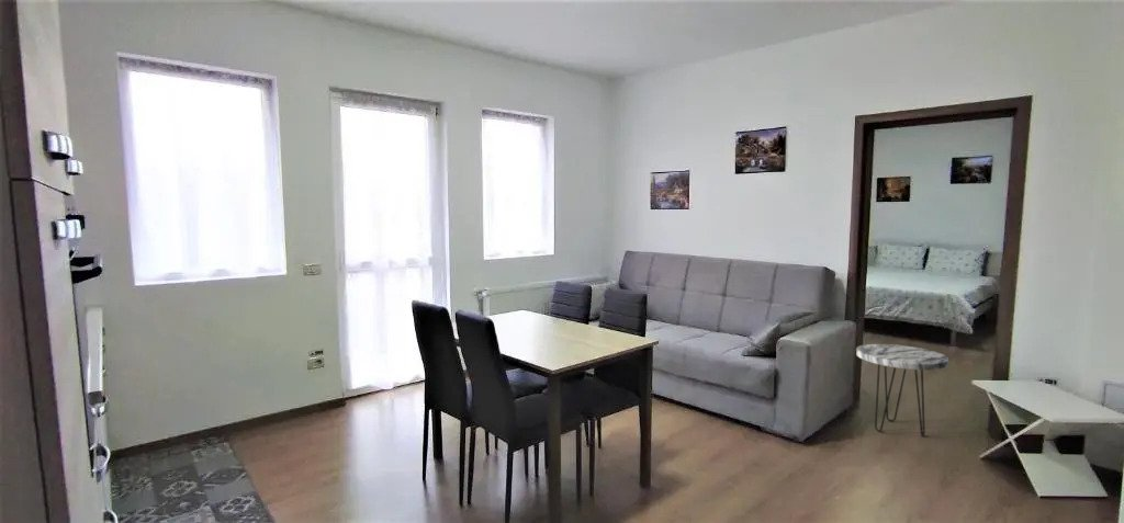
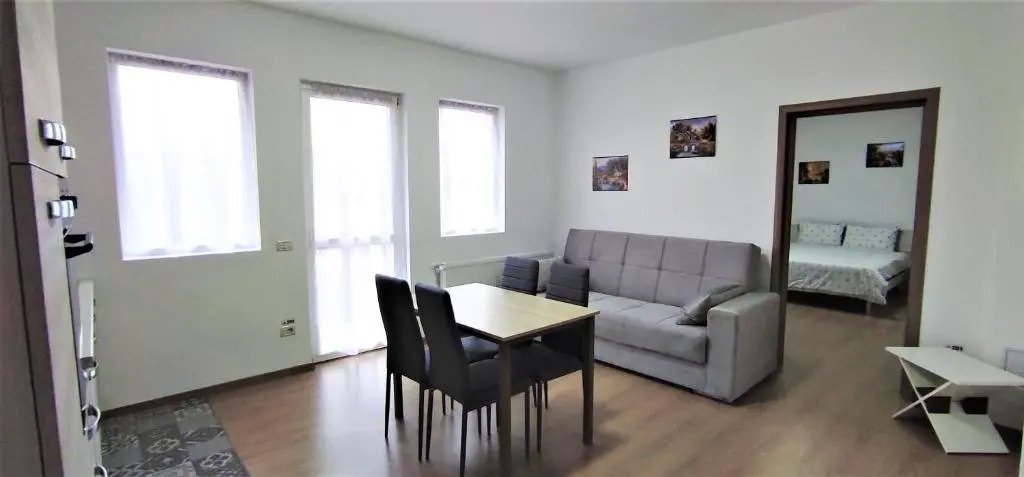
- side table [855,343,949,437]
